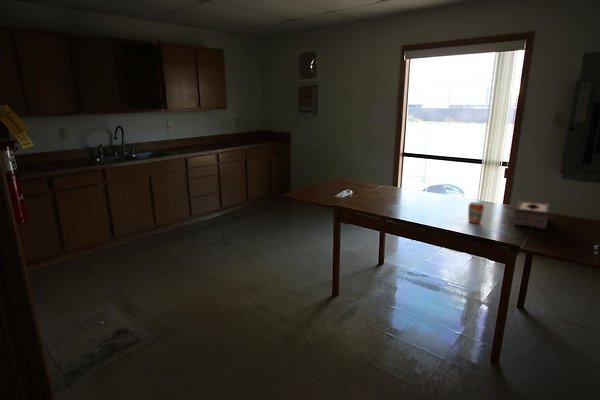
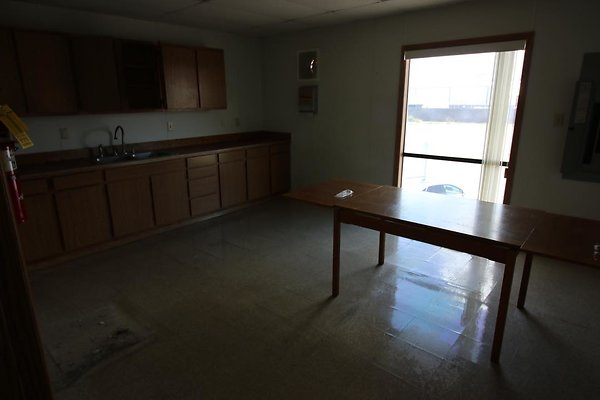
- beverage can [467,201,485,224]
- tissue box [513,199,550,230]
